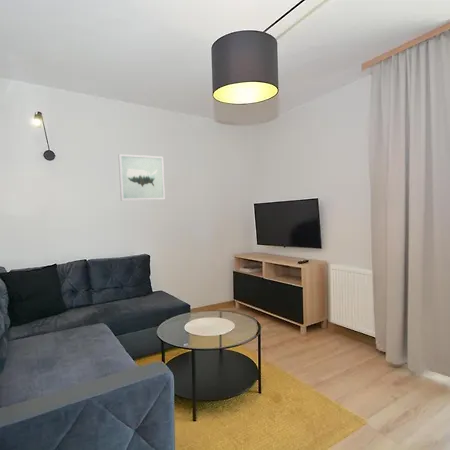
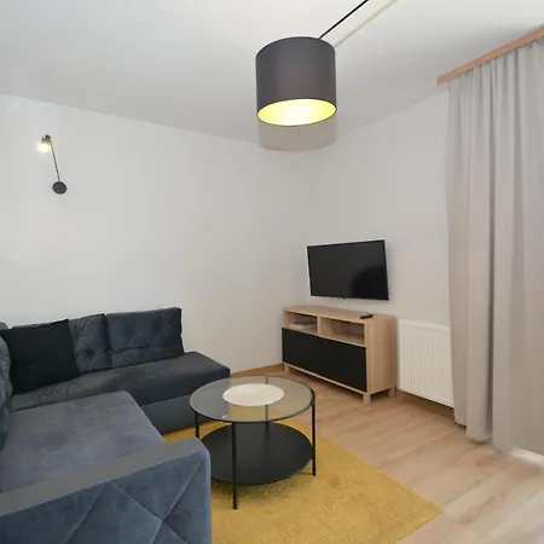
- wall art [117,153,166,201]
